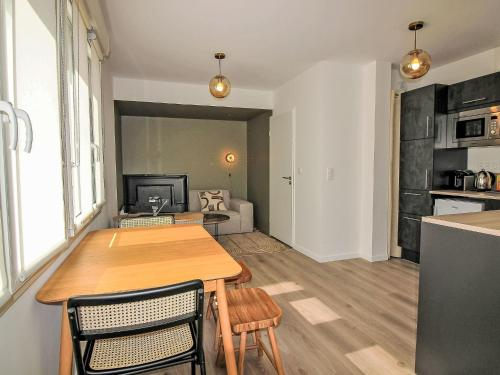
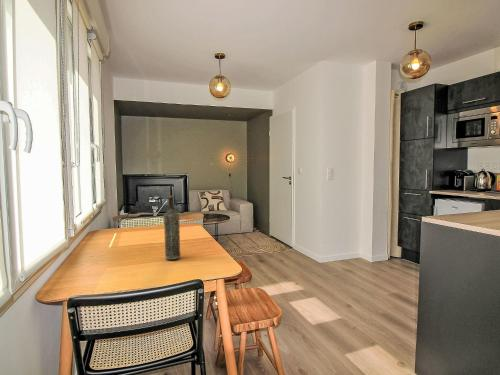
+ bottle [163,195,181,260]
